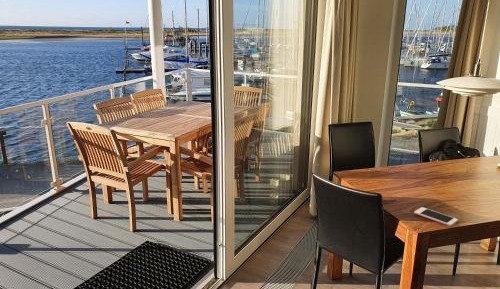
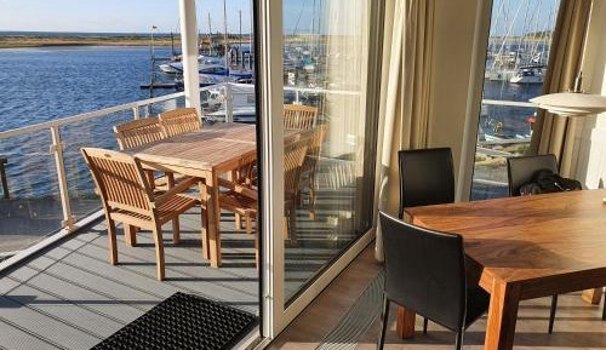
- cell phone [413,206,459,227]
